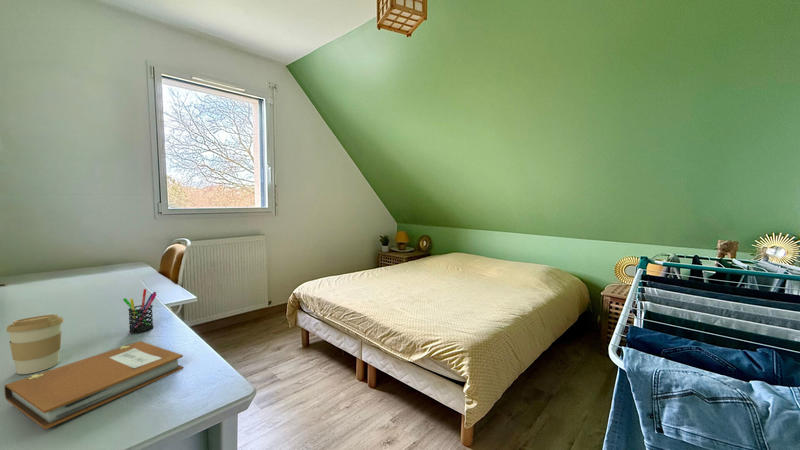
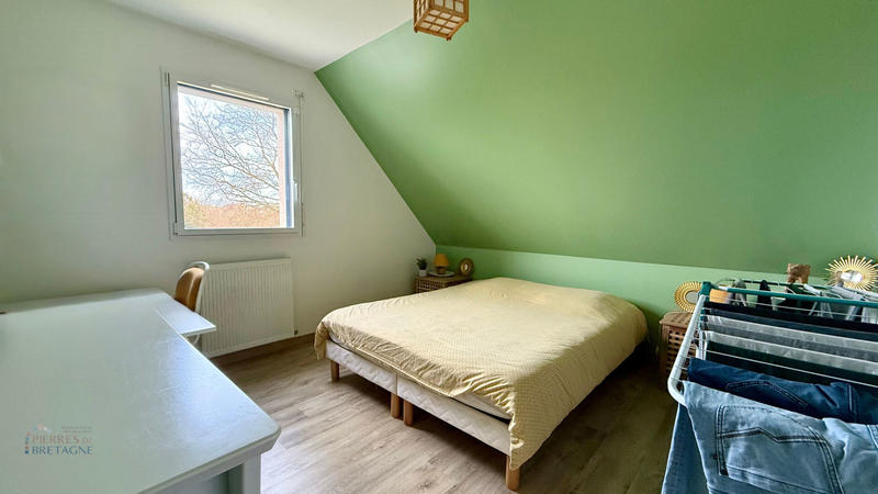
- notebook [3,340,184,430]
- pen holder [122,288,158,334]
- coffee cup [5,313,65,375]
